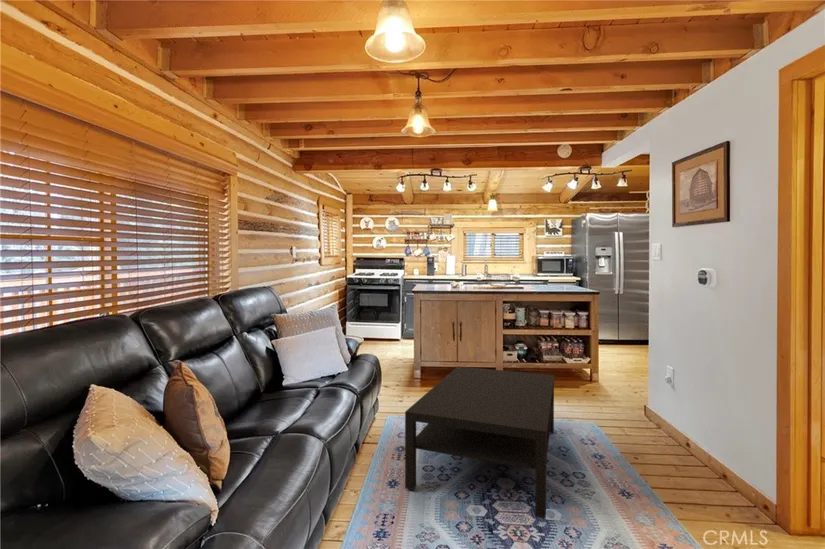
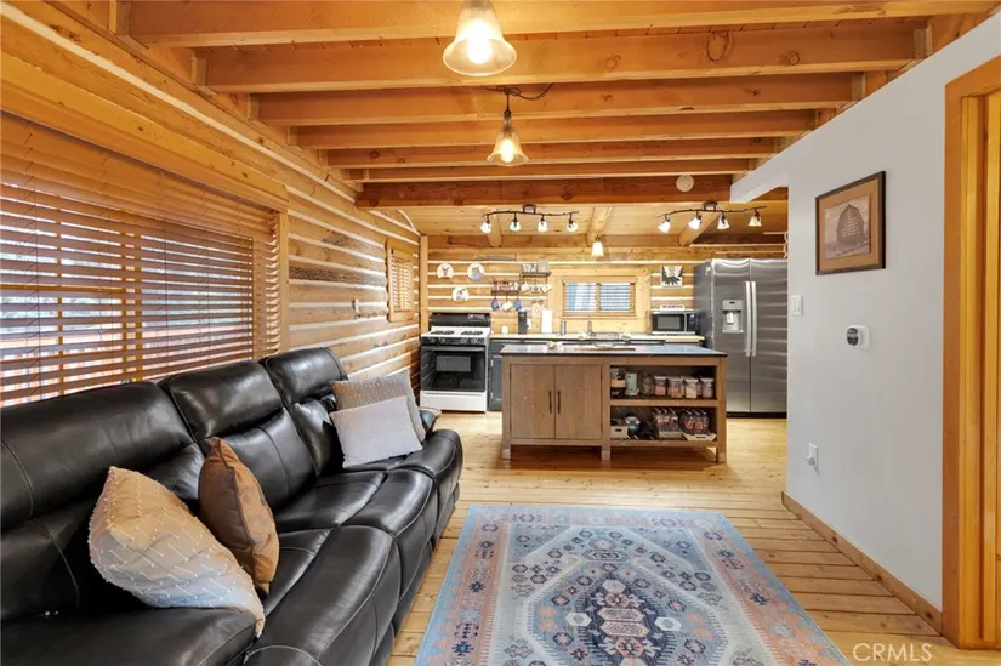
- coffee table [404,365,555,520]
